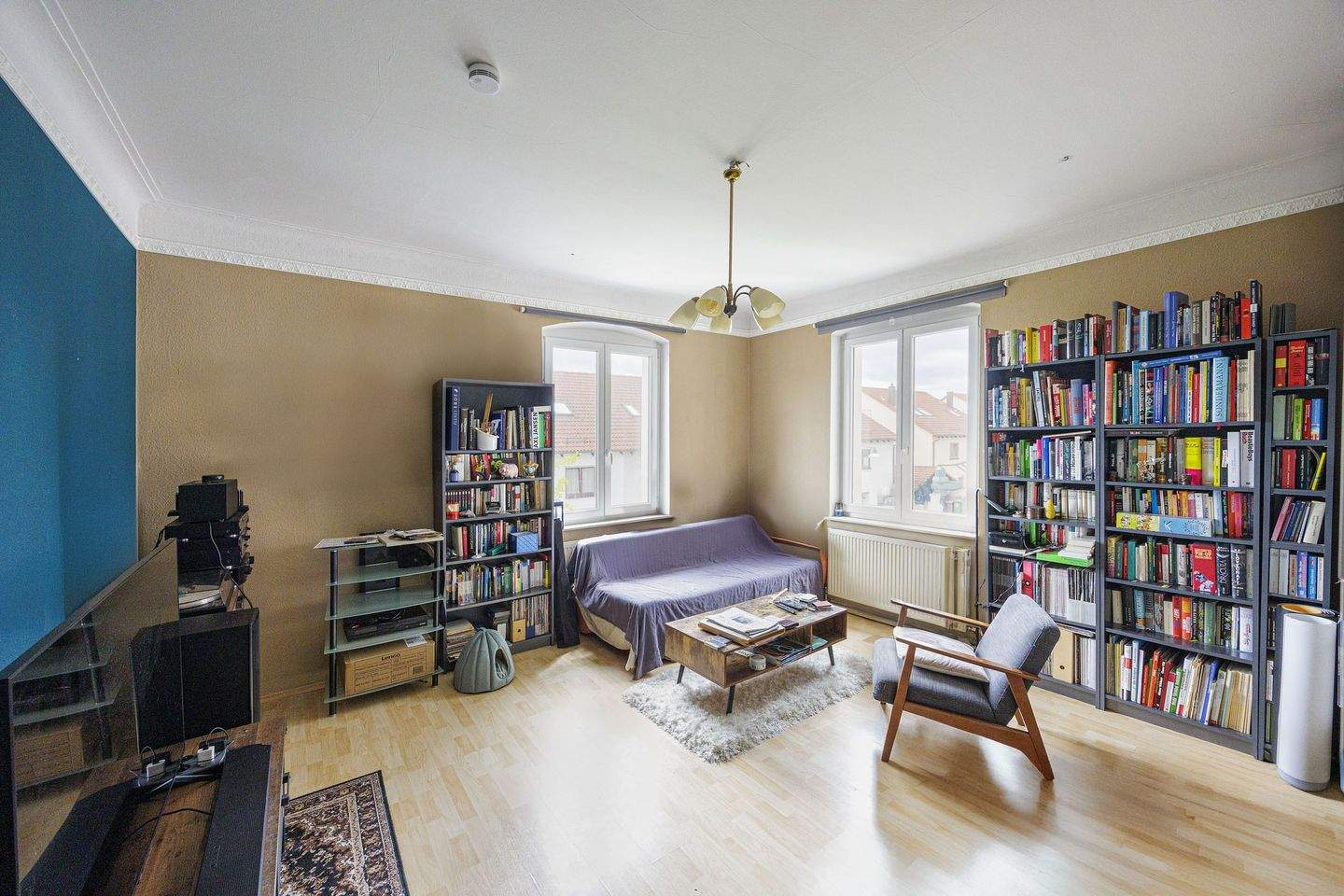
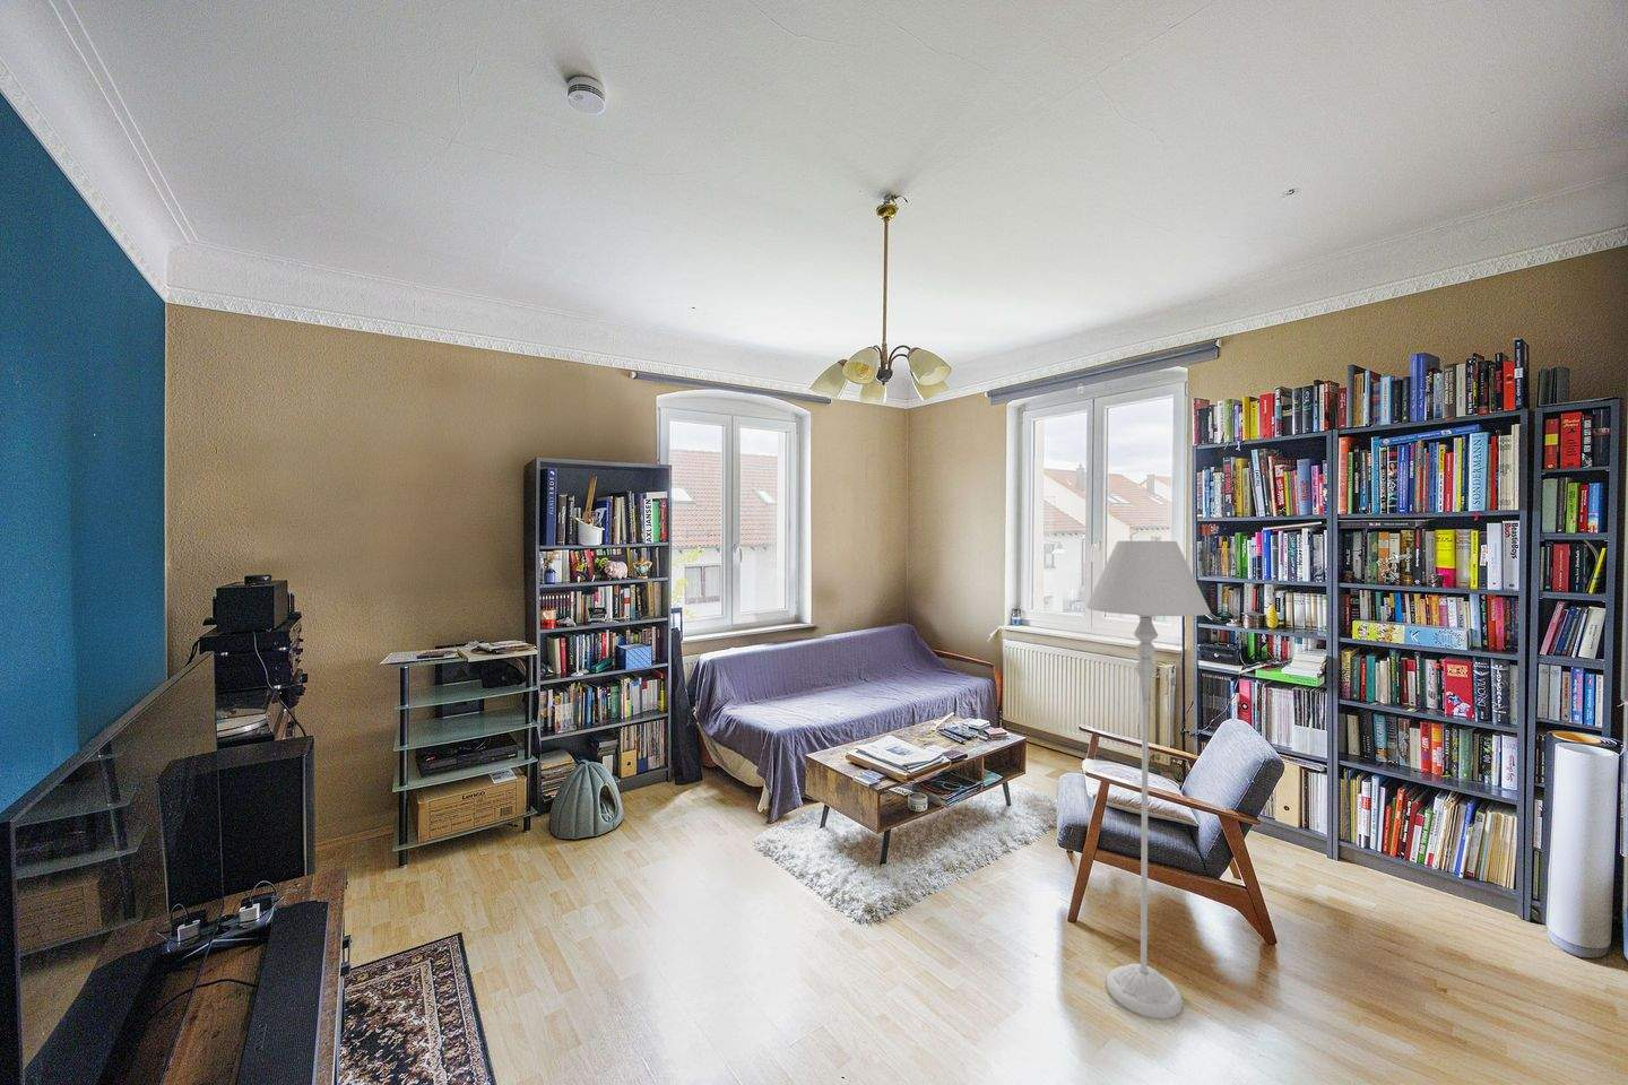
+ floor lamp [1085,540,1213,1020]
